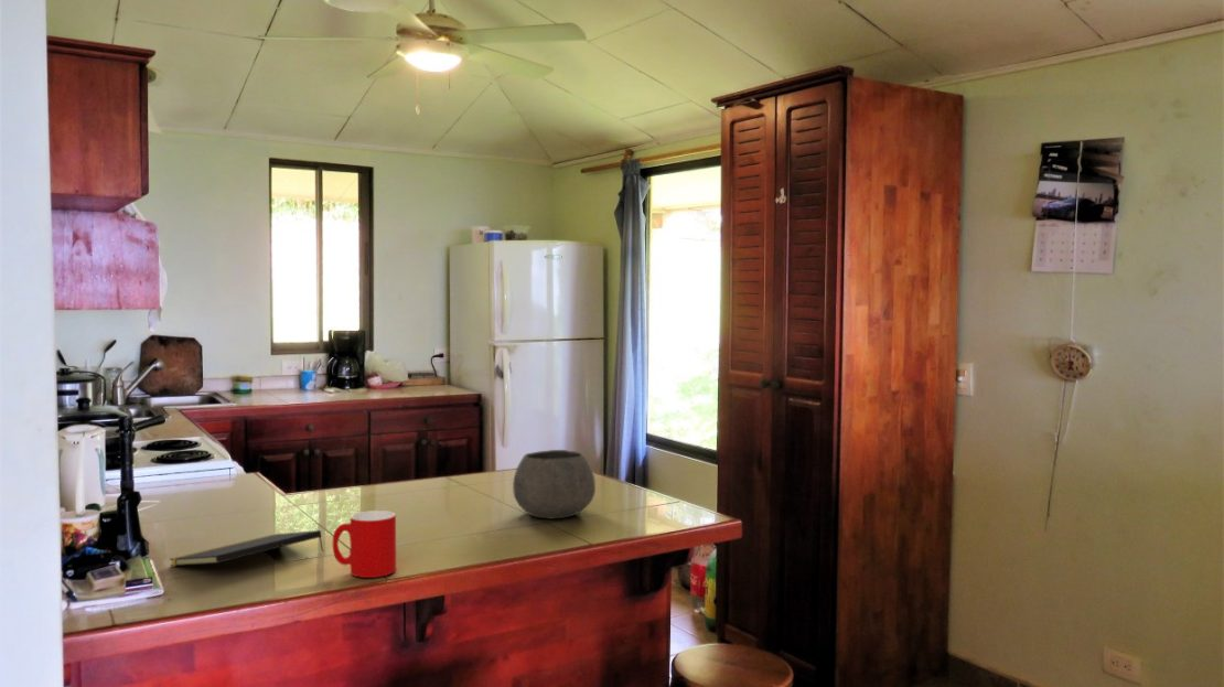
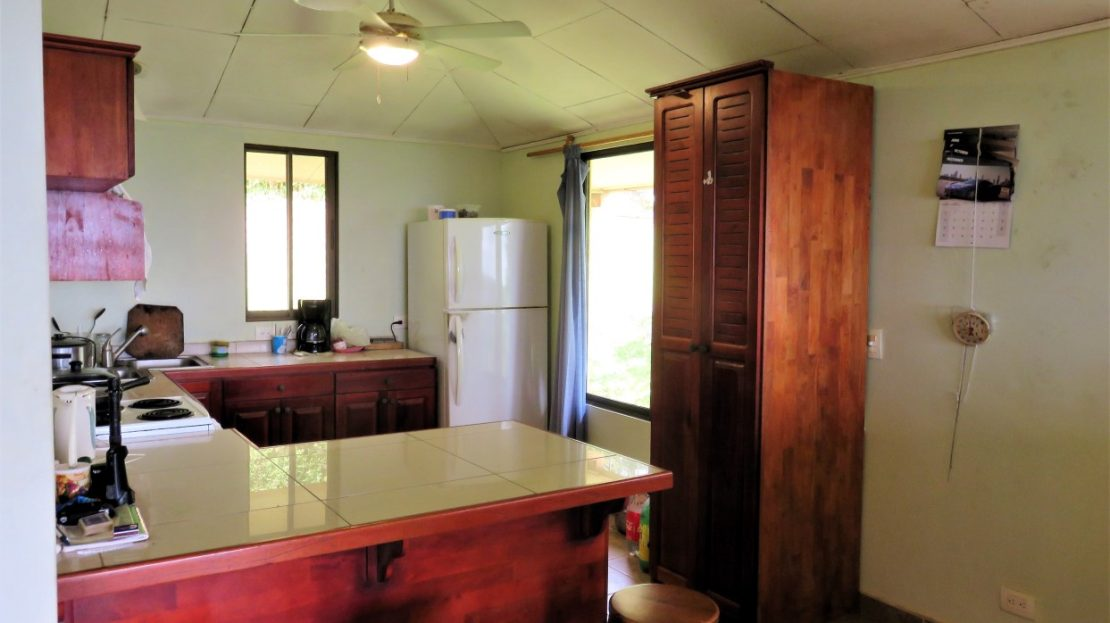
- bowl [512,449,597,519]
- notepad [169,529,324,567]
- cup [332,509,397,579]
